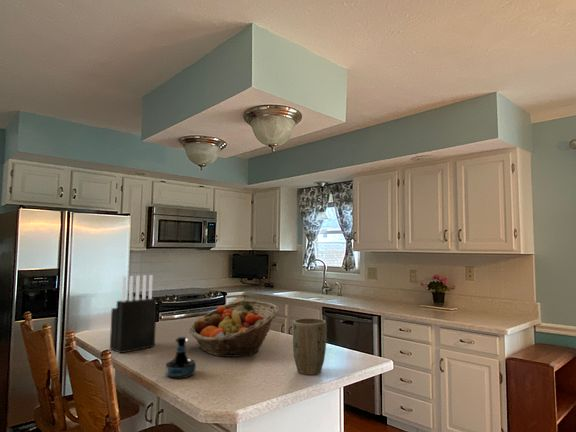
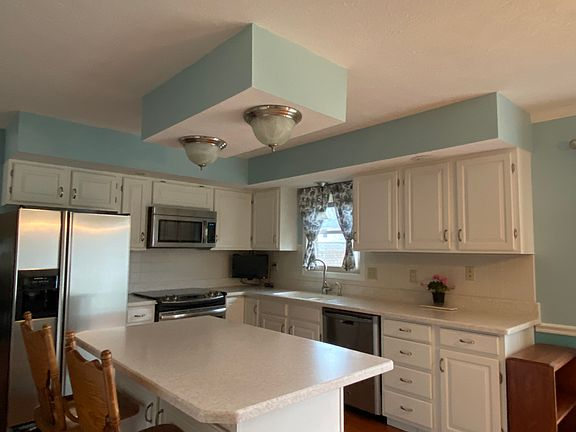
- plant pot [292,317,327,376]
- fruit basket [188,299,280,358]
- tequila bottle [164,336,197,379]
- knife block [109,274,158,354]
